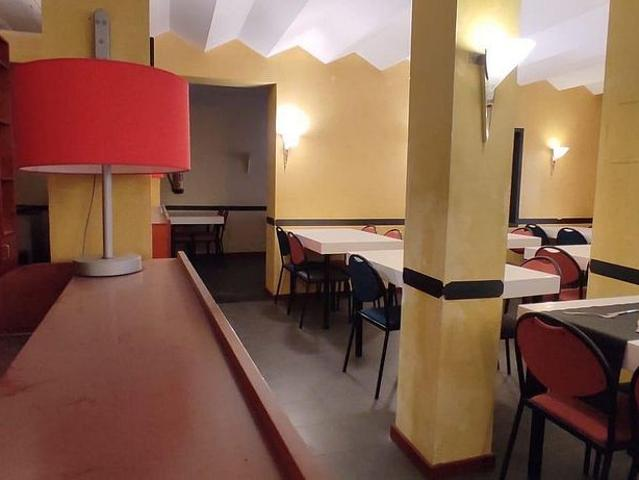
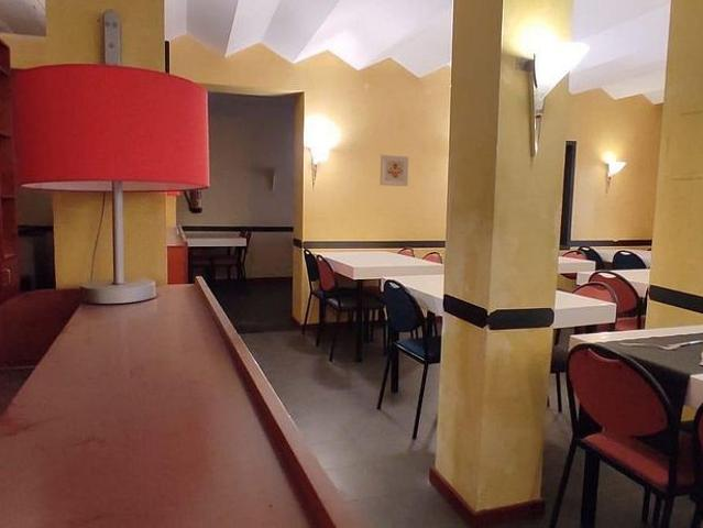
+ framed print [378,154,410,187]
